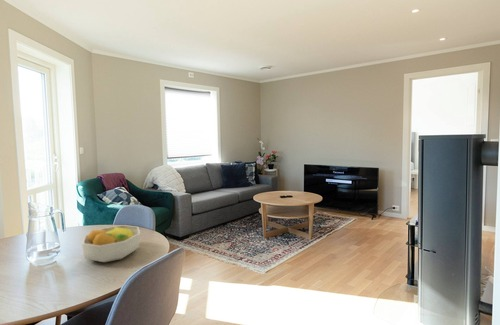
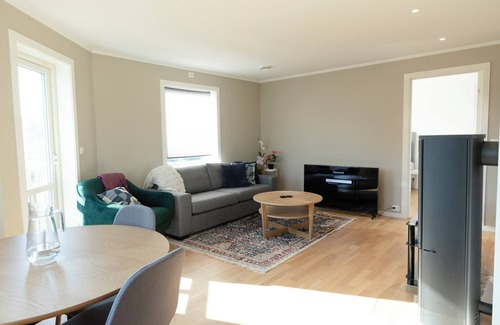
- fruit bowl [81,224,141,263]
